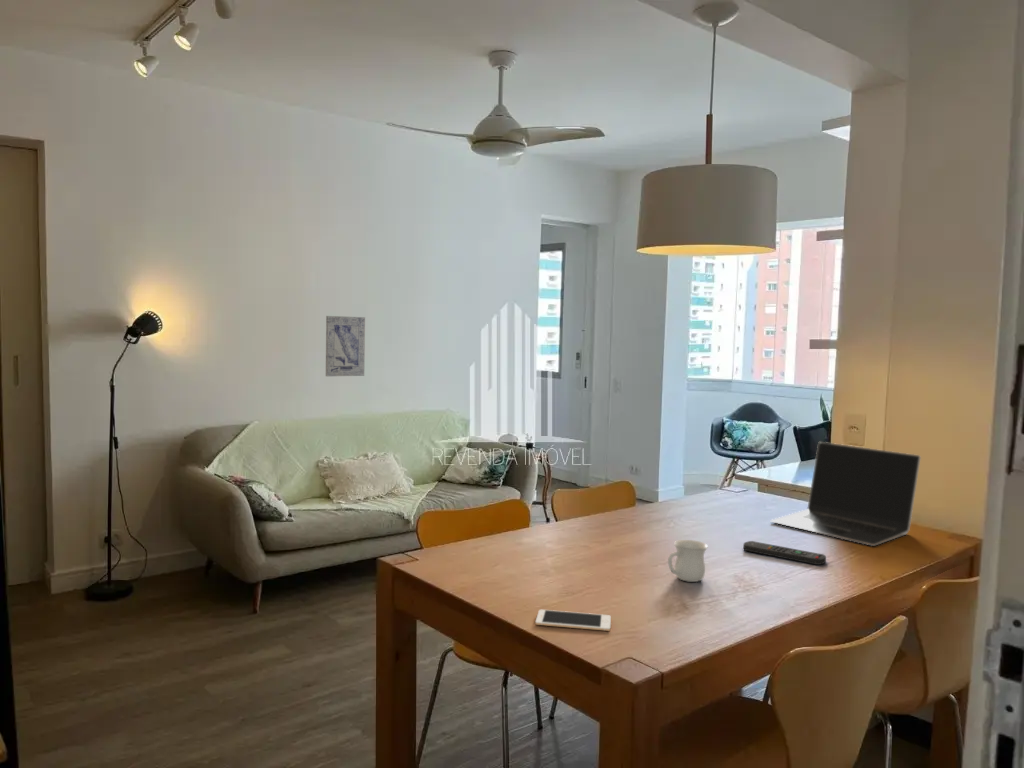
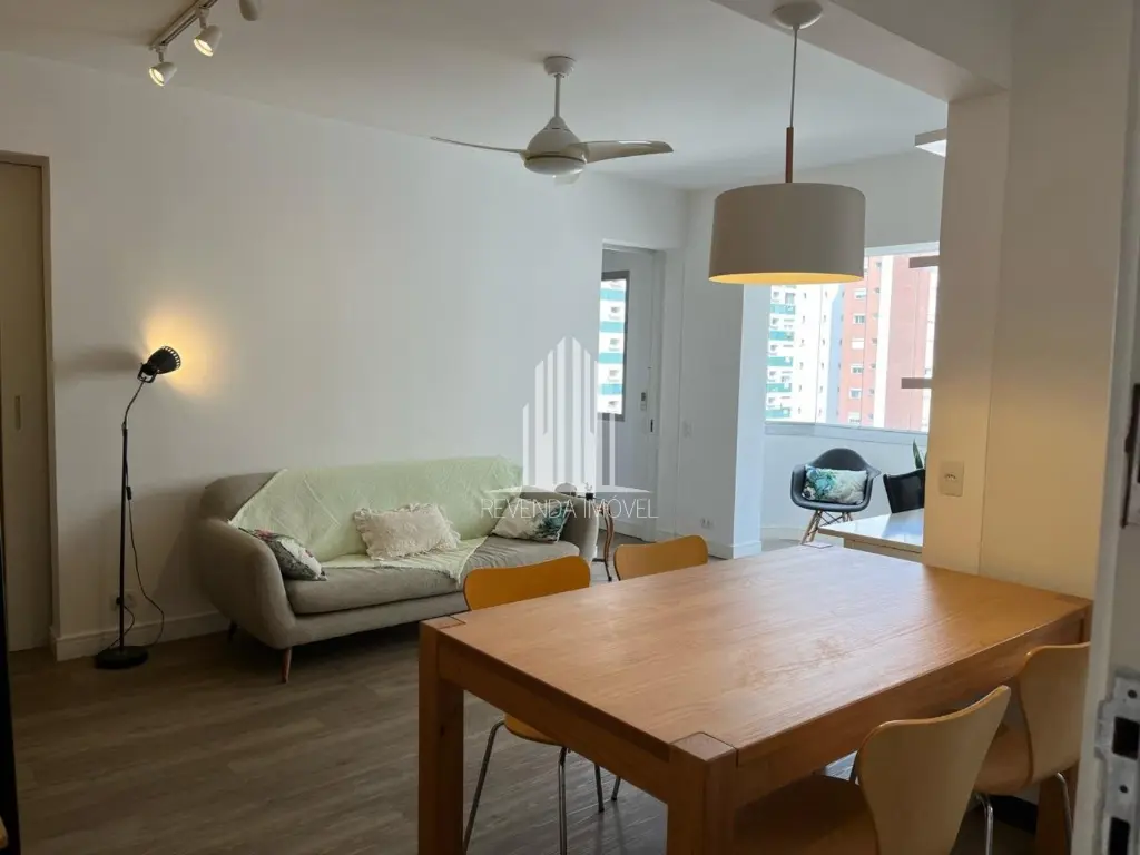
- wall art [325,315,366,377]
- laptop [769,441,922,547]
- cell phone [535,609,612,632]
- remote control [742,540,827,566]
- mug [667,539,709,583]
